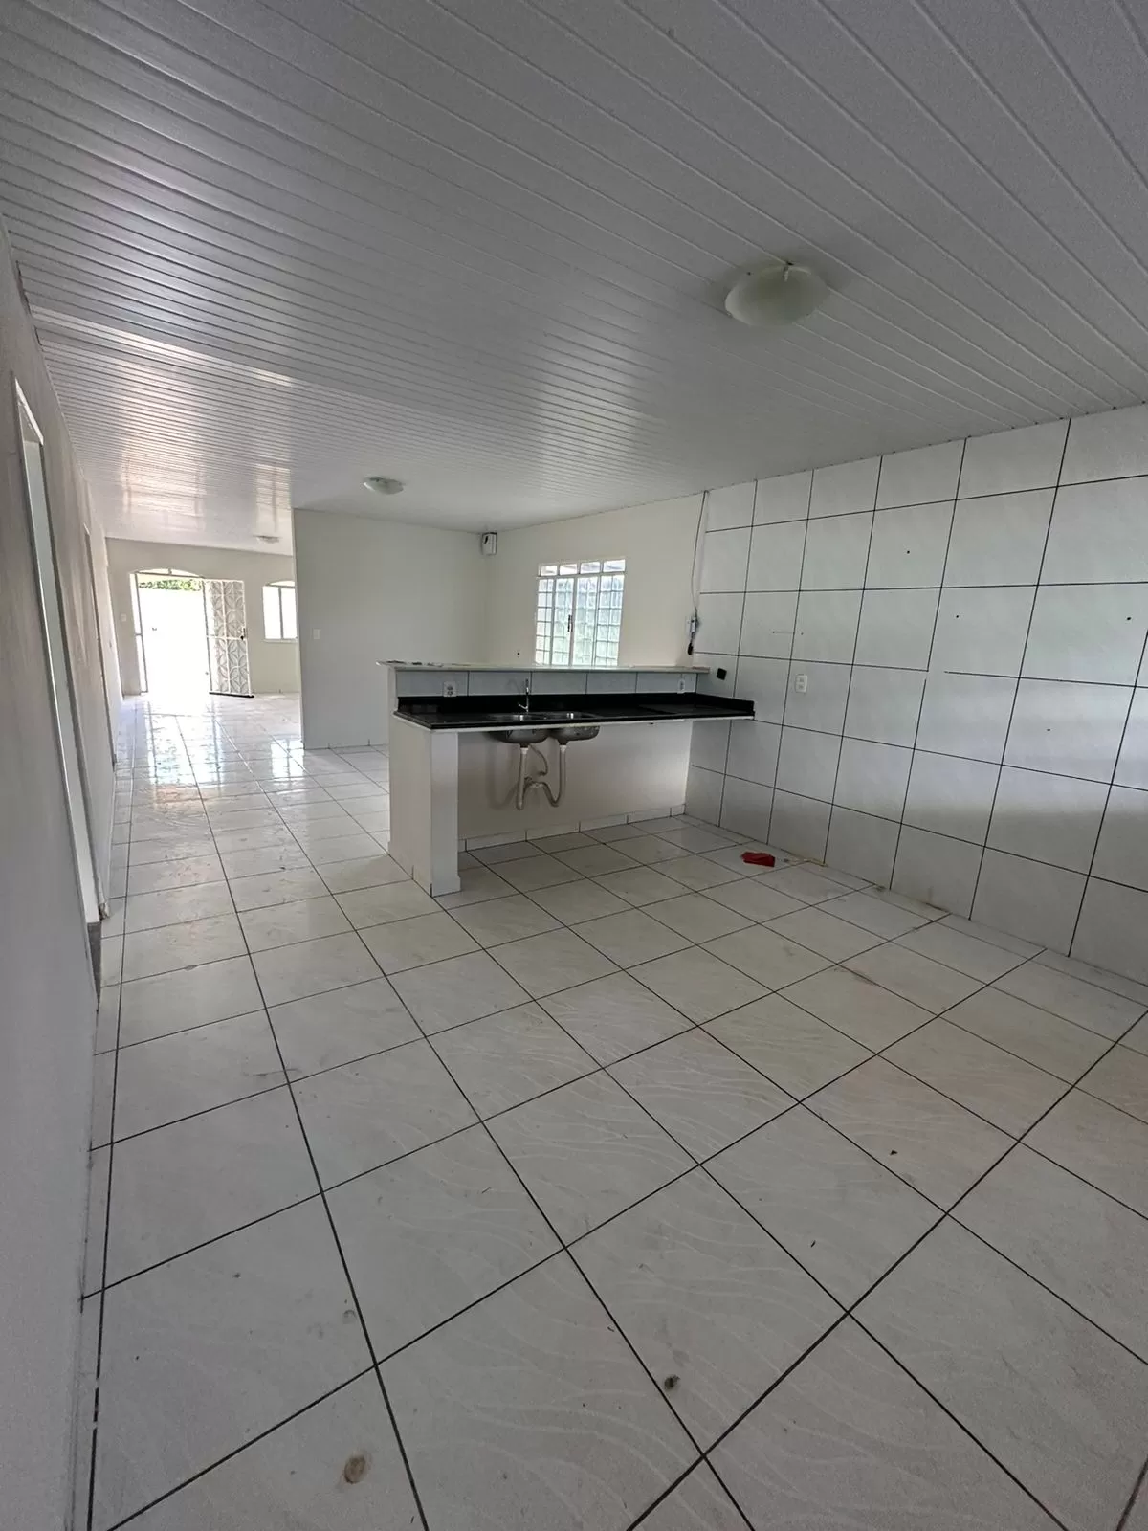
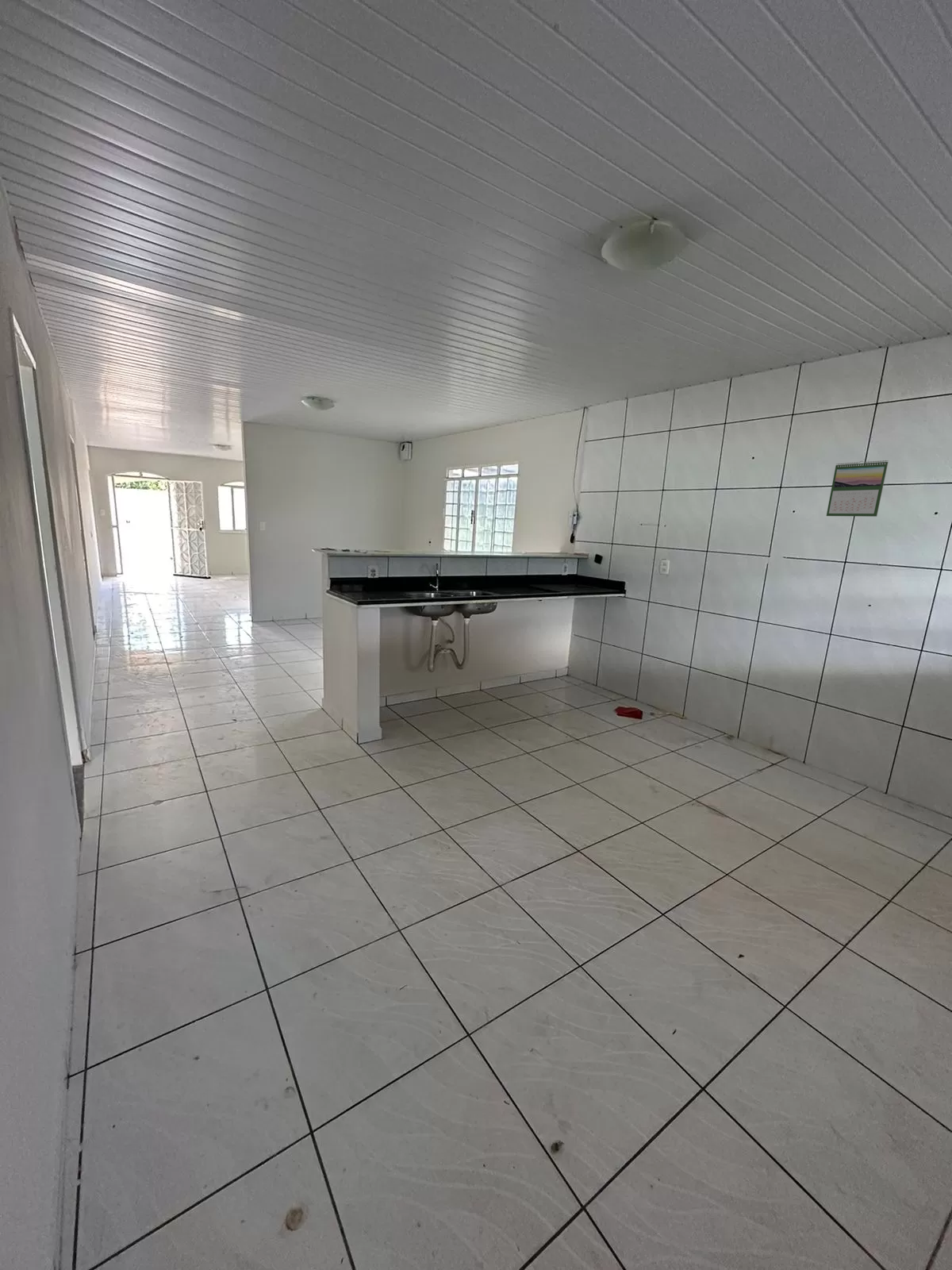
+ calendar [826,460,889,518]
